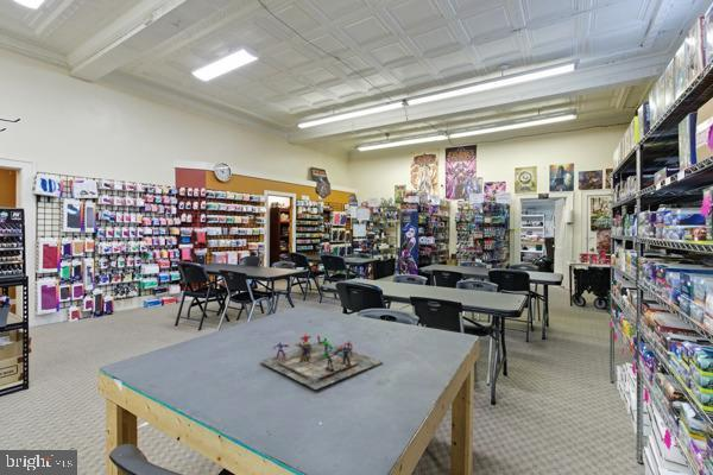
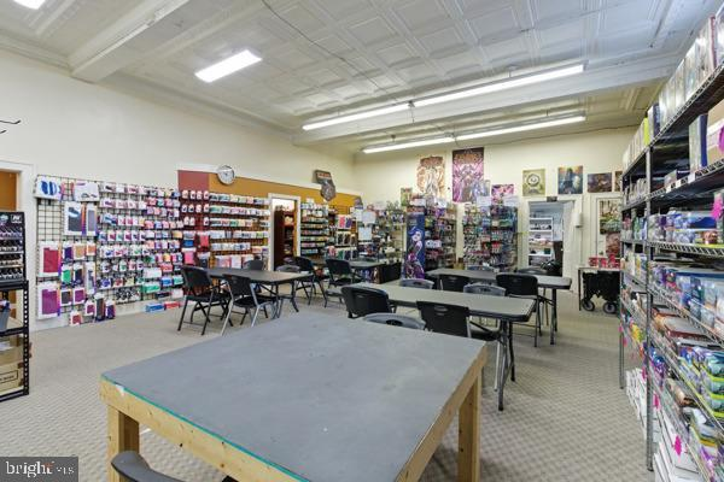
- board game [260,332,384,391]
